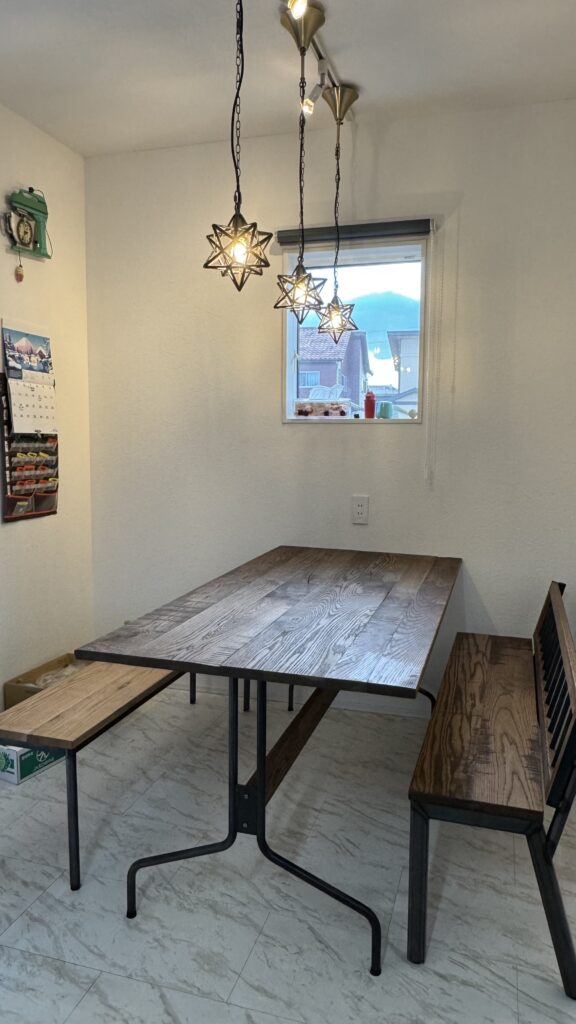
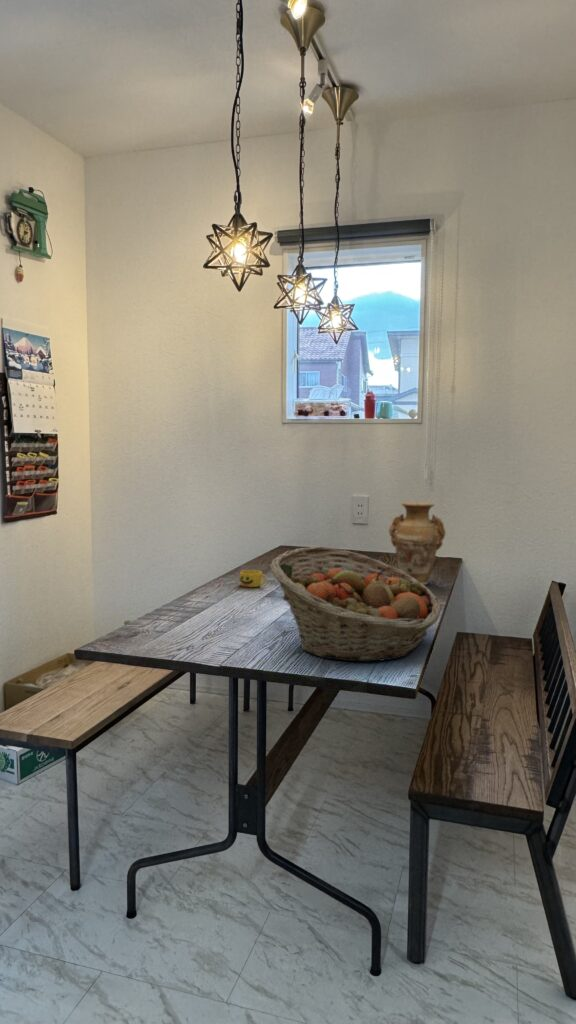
+ cup [238,569,267,588]
+ fruit basket [269,546,442,663]
+ vase [388,501,447,586]
